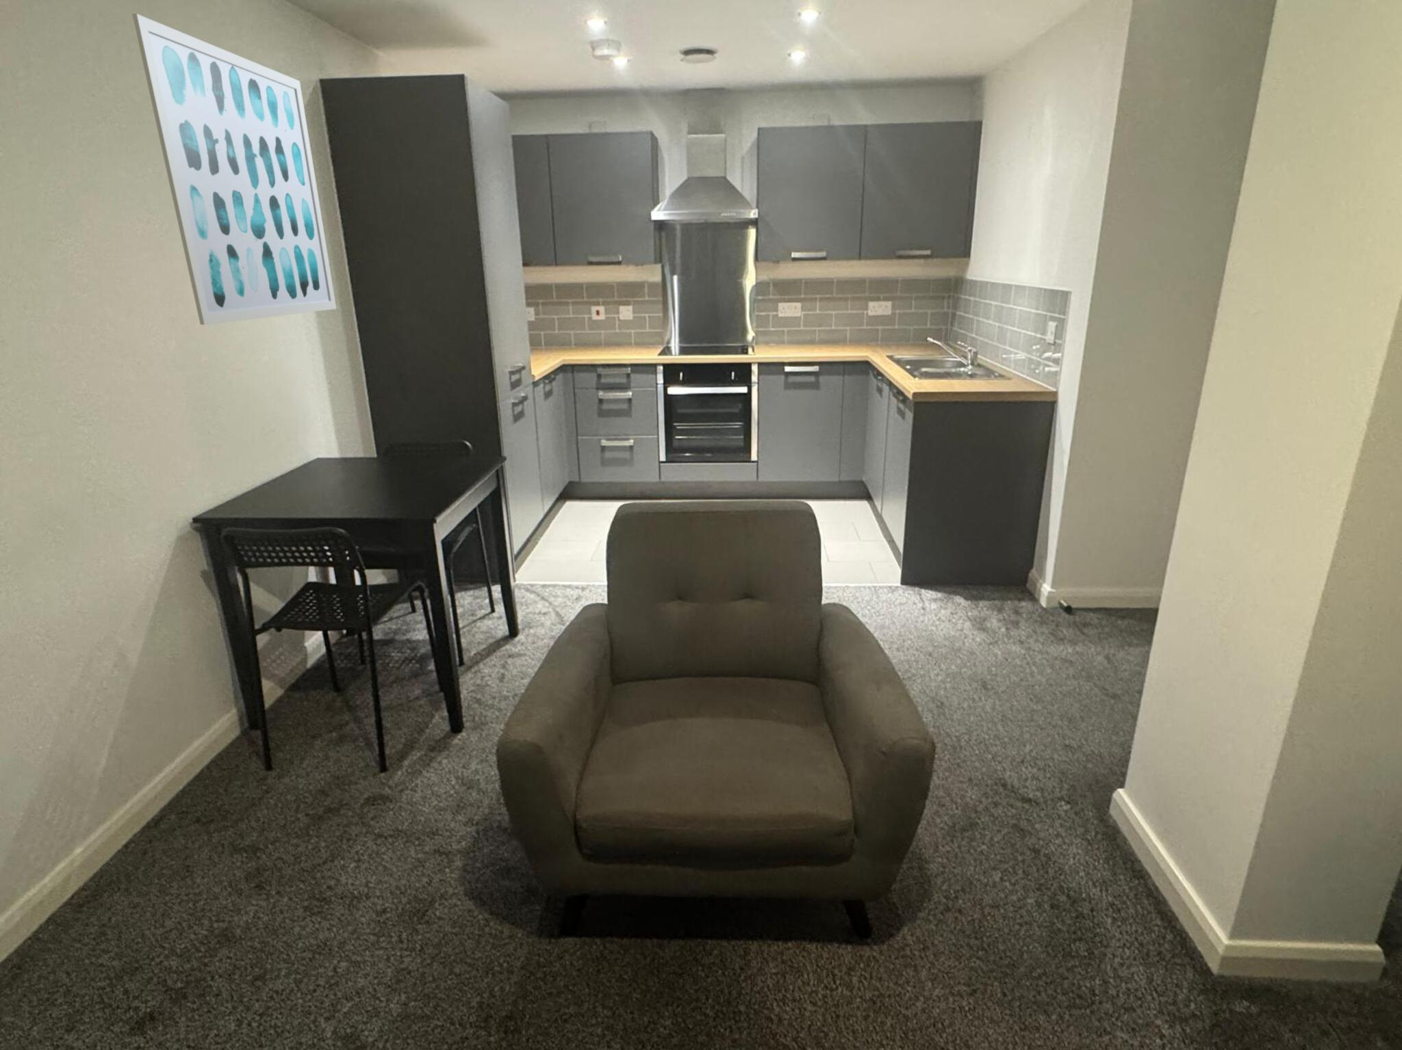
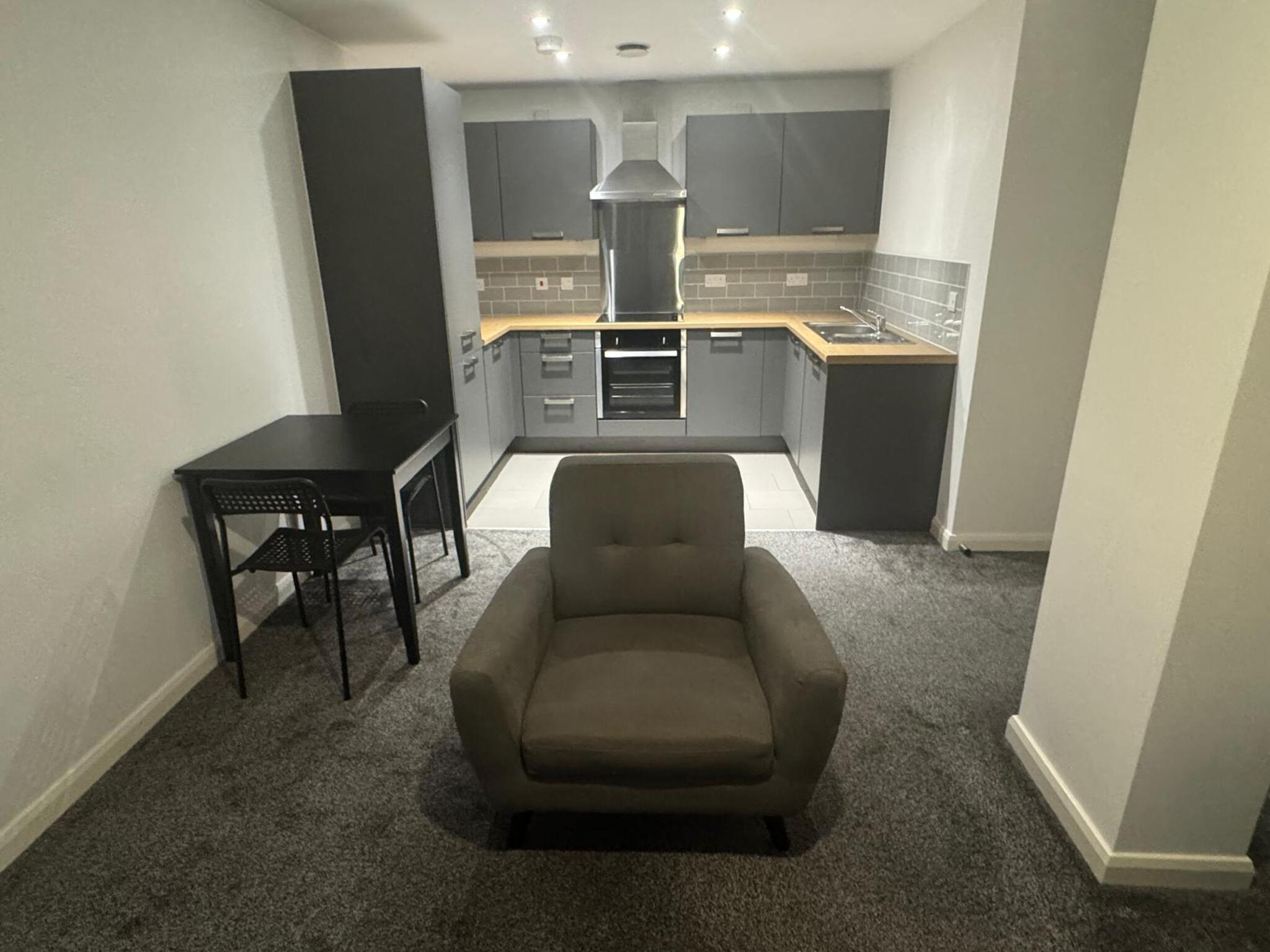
- wall art [131,13,337,325]
